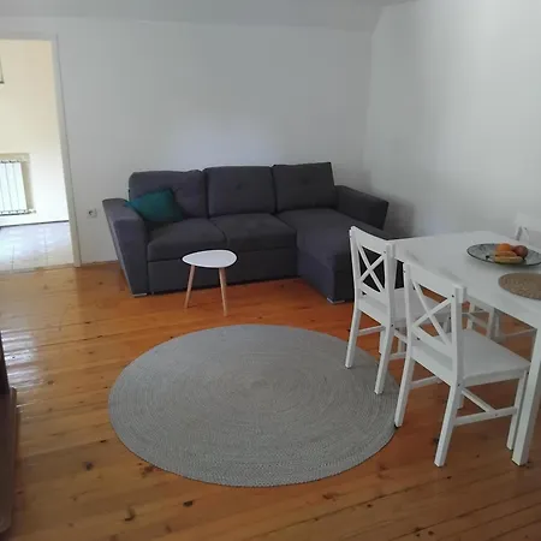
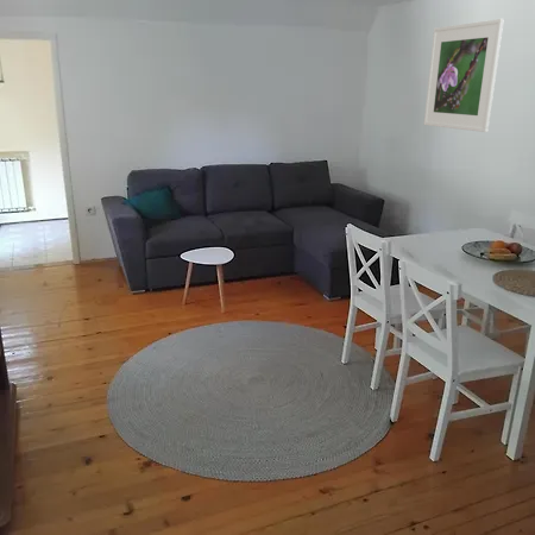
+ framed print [422,18,505,133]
